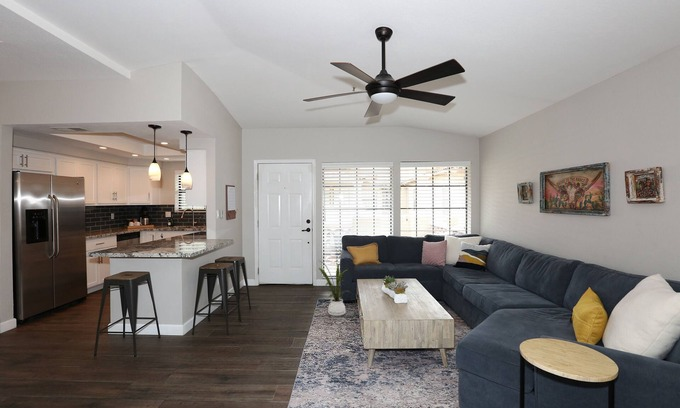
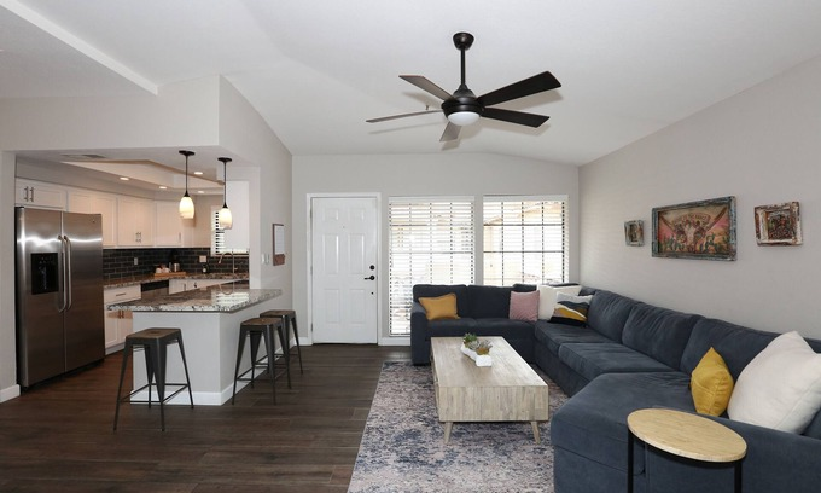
- house plant [318,260,352,317]
